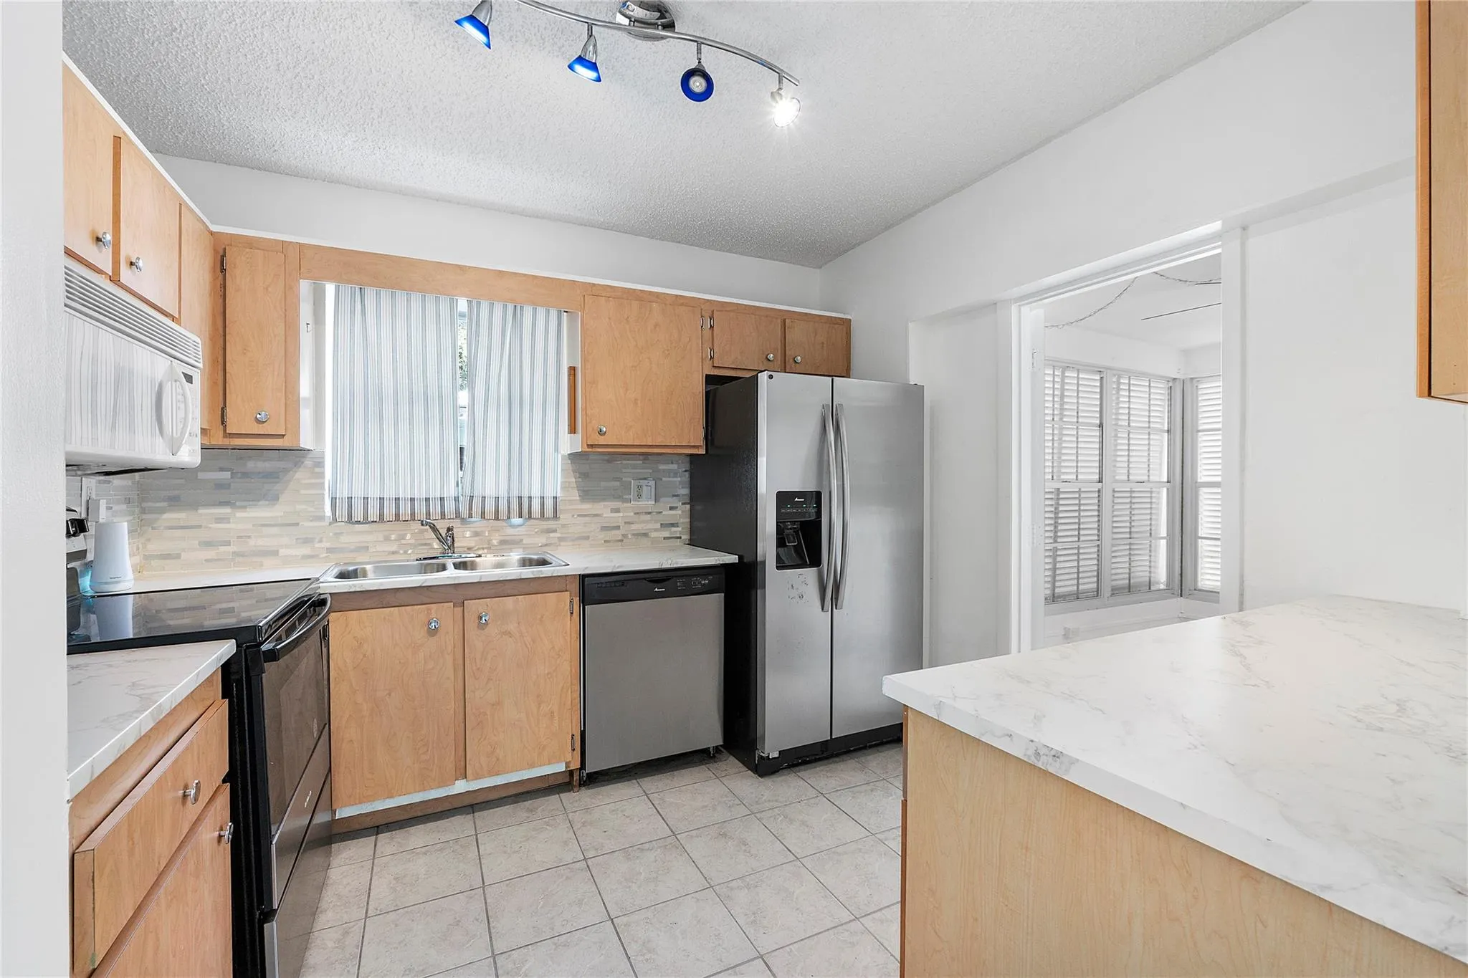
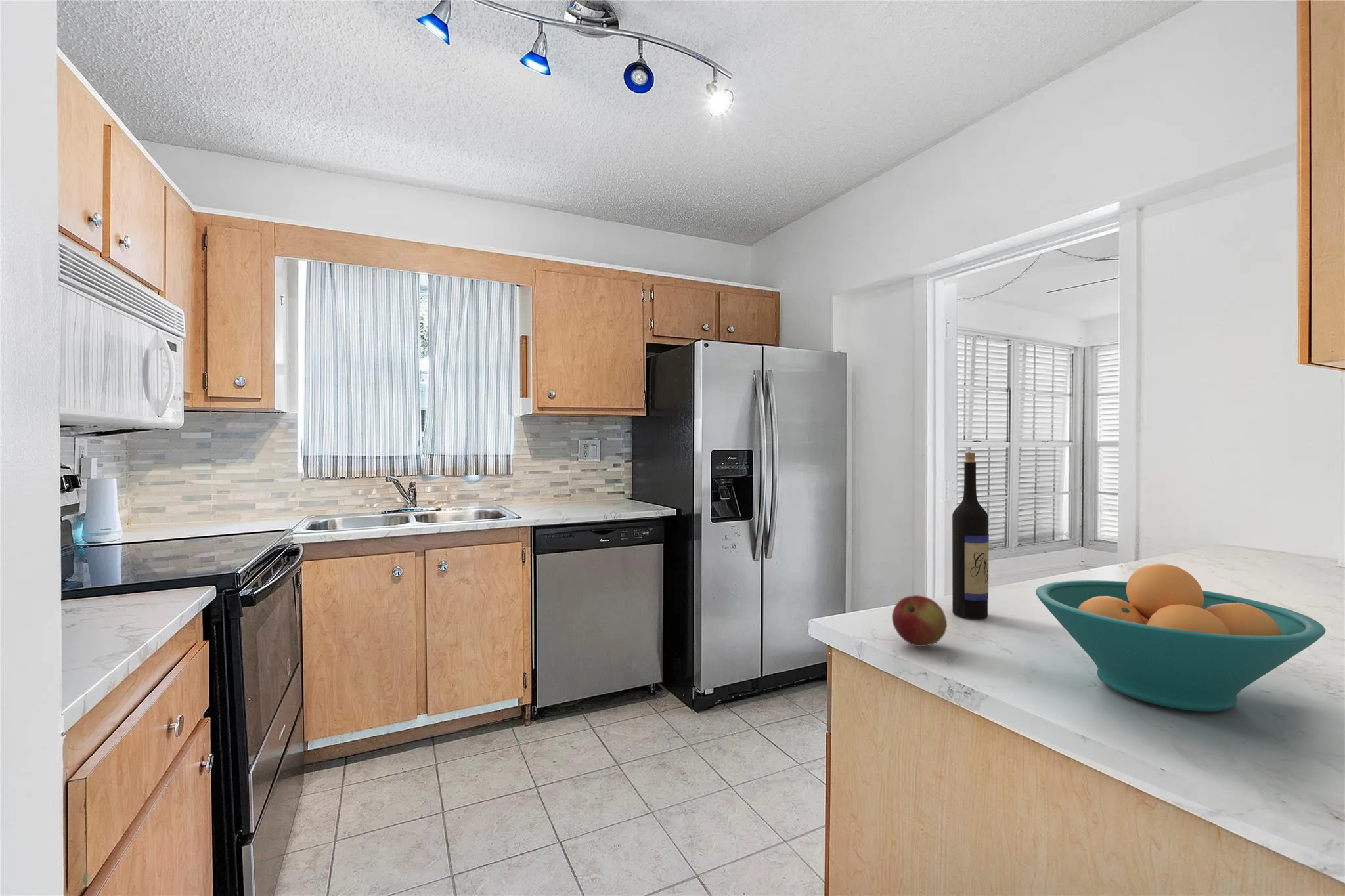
+ fruit bowl [1035,563,1327,712]
+ wine bottle [952,452,990,620]
+ apple [891,595,948,647]
